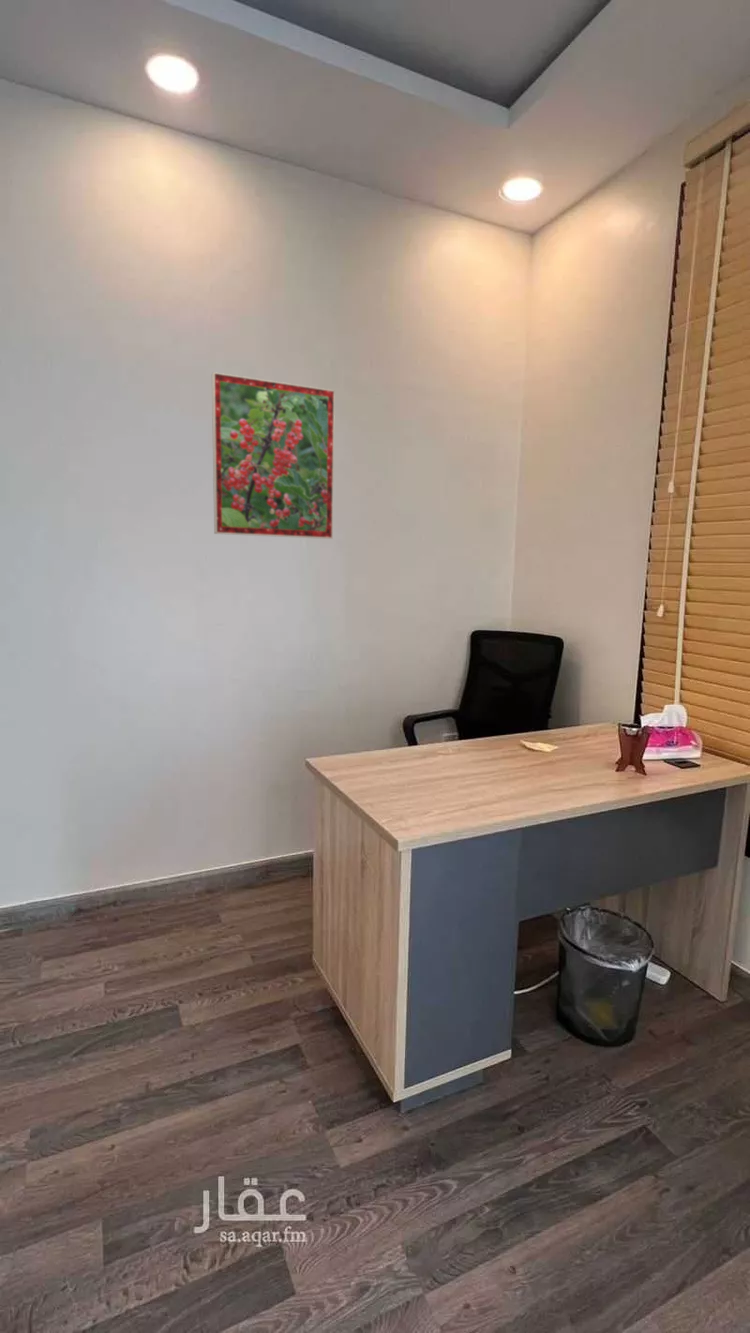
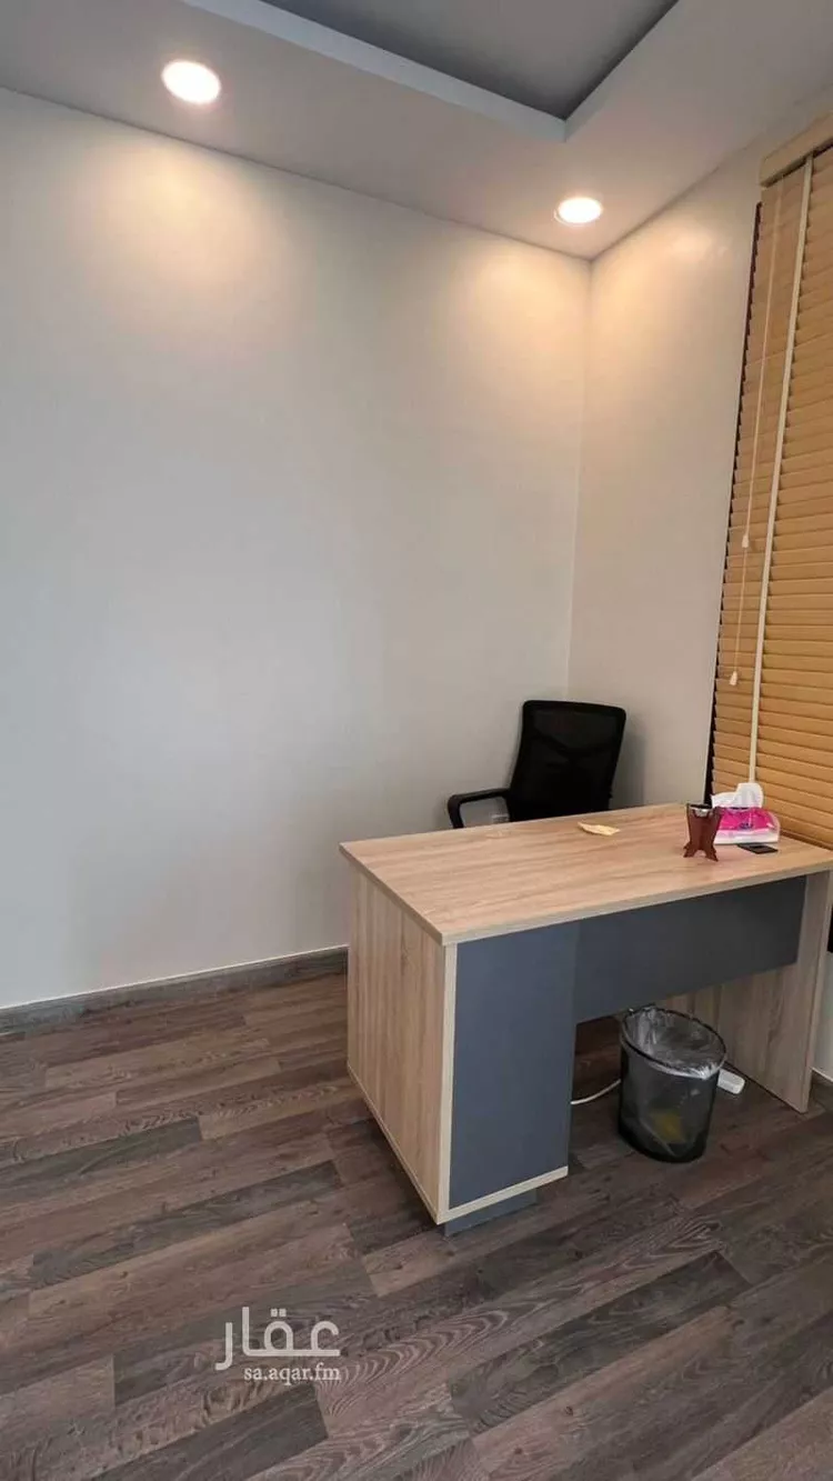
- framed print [211,371,336,540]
